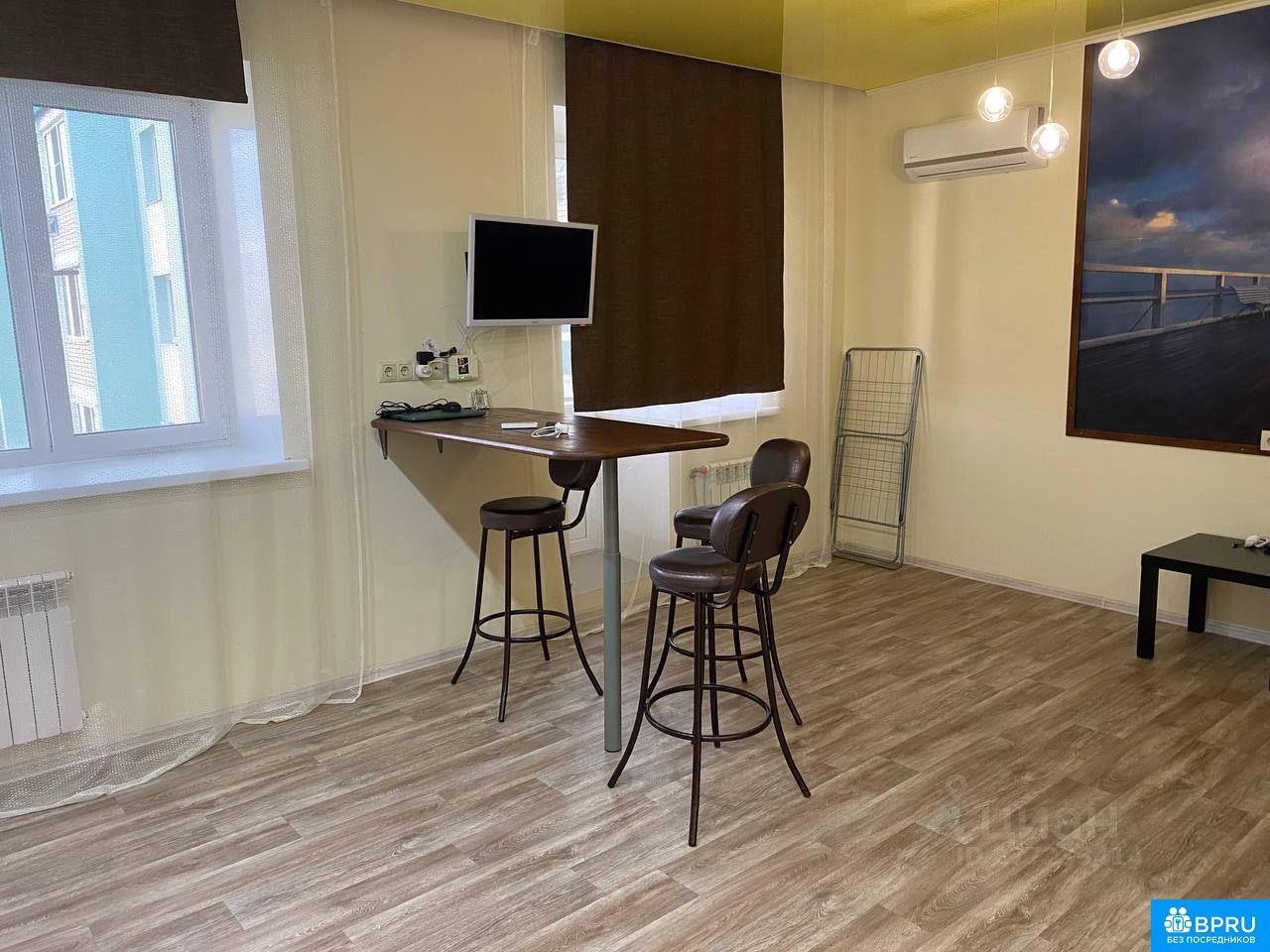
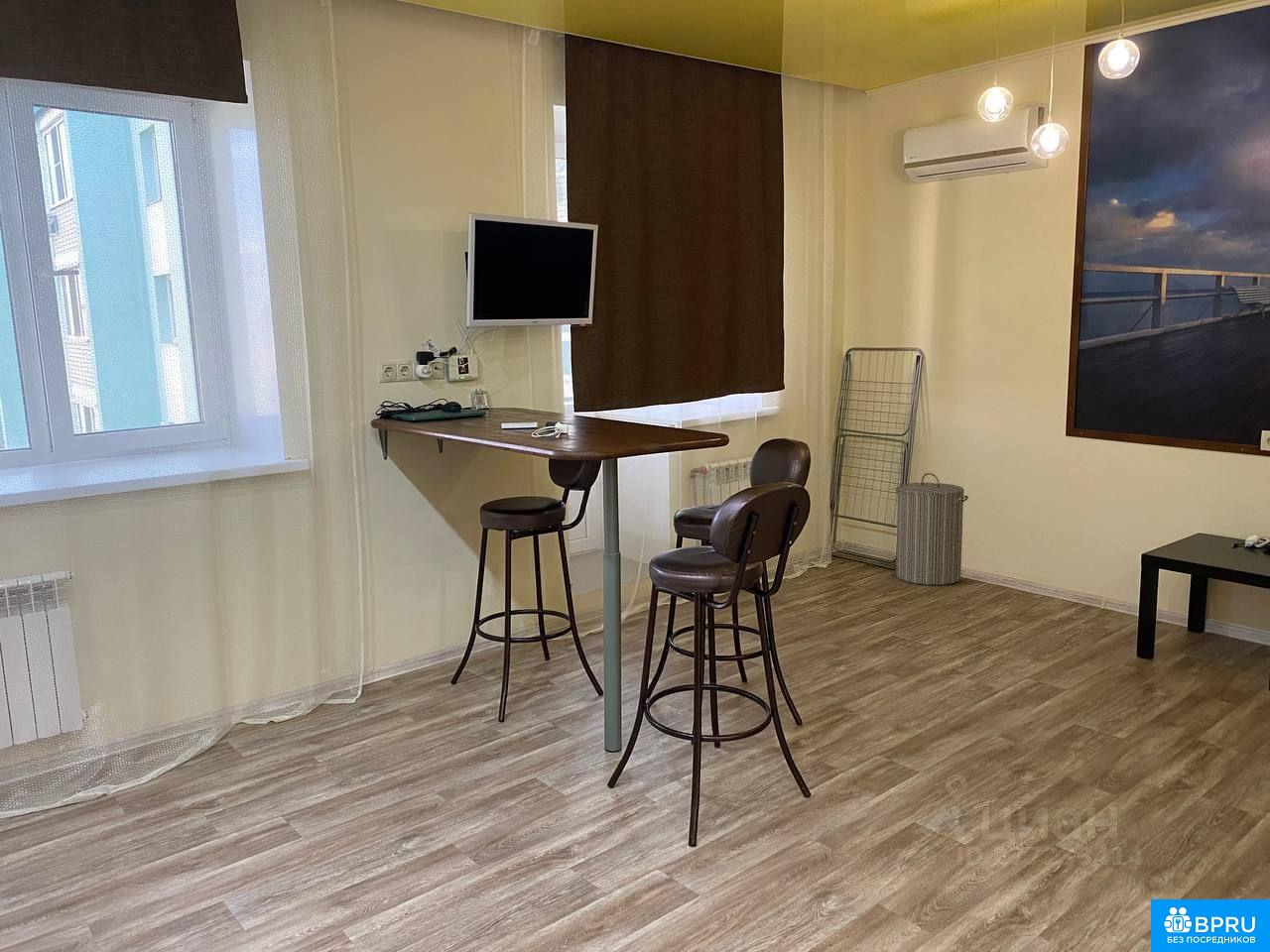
+ laundry hamper [894,472,969,586]
